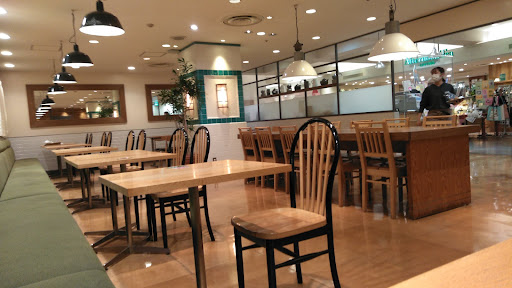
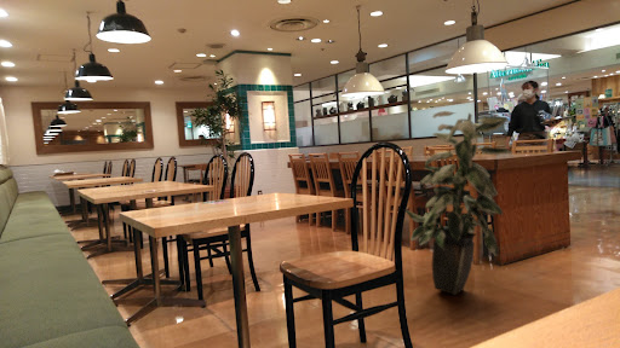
+ indoor plant [404,110,513,296]
